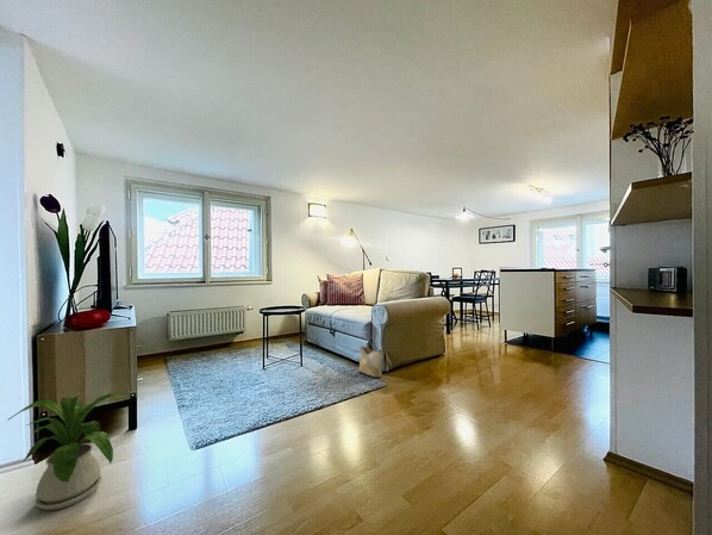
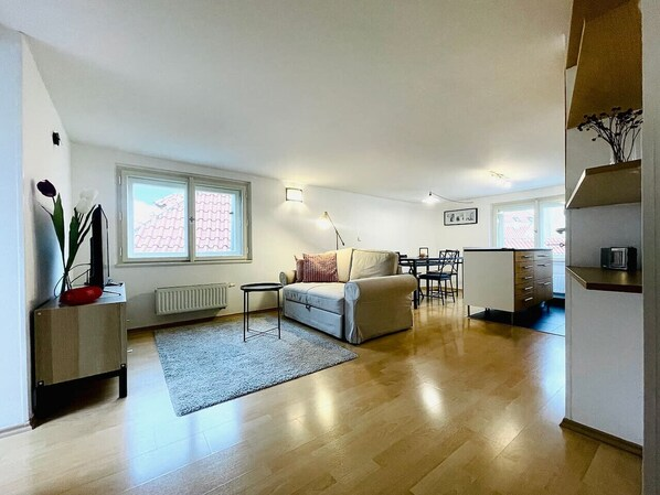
- woven basket [357,334,385,378]
- house plant [6,392,133,511]
